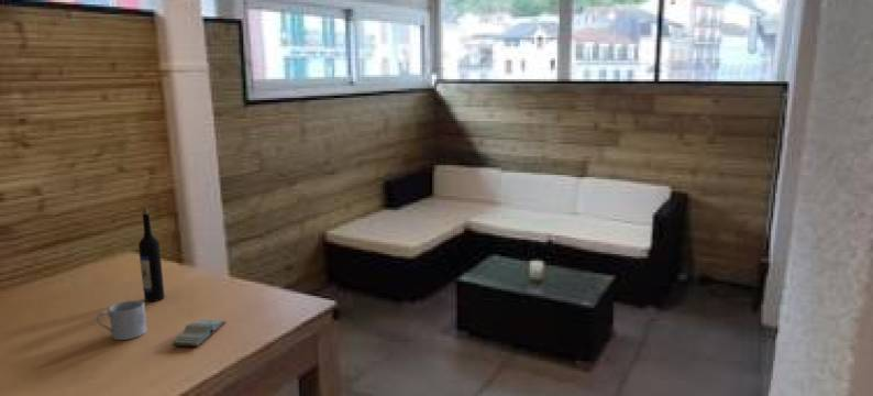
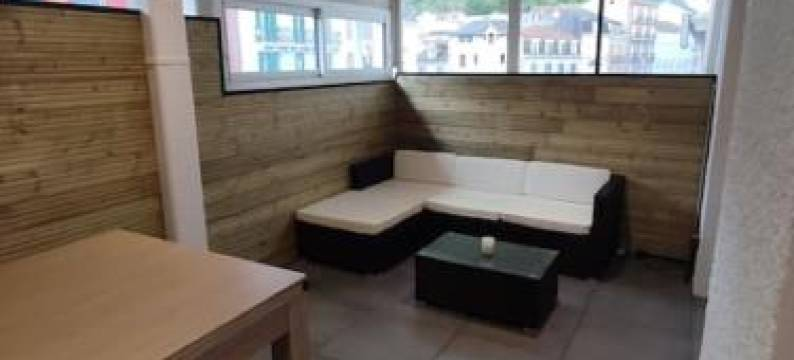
- wine bottle [137,207,166,302]
- book [170,318,228,348]
- mug [96,299,148,341]
